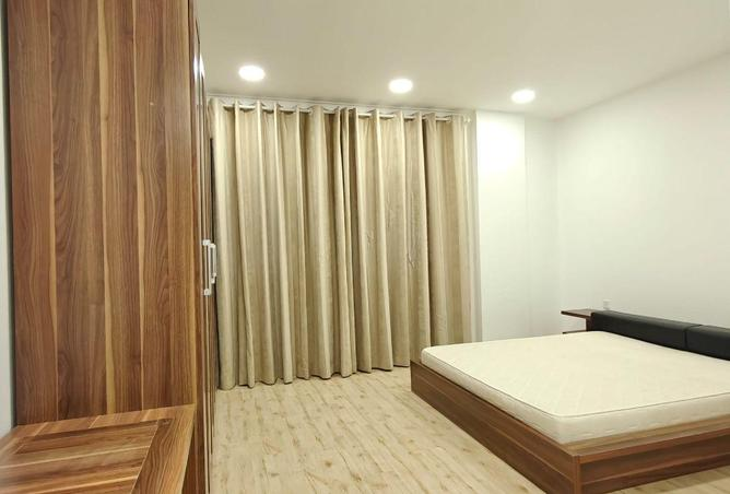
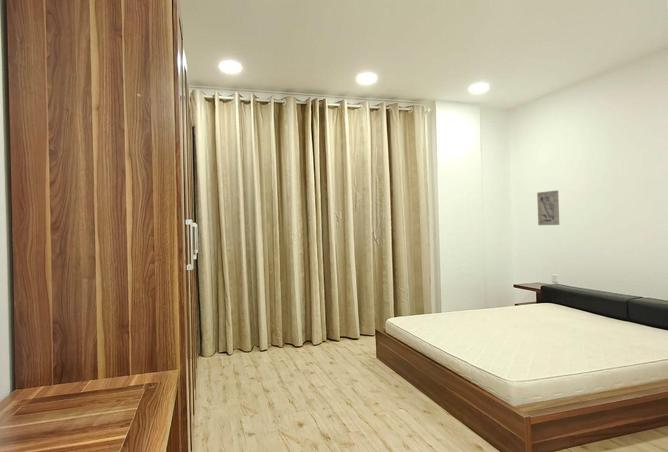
+ wall art [536,189,560,226]
